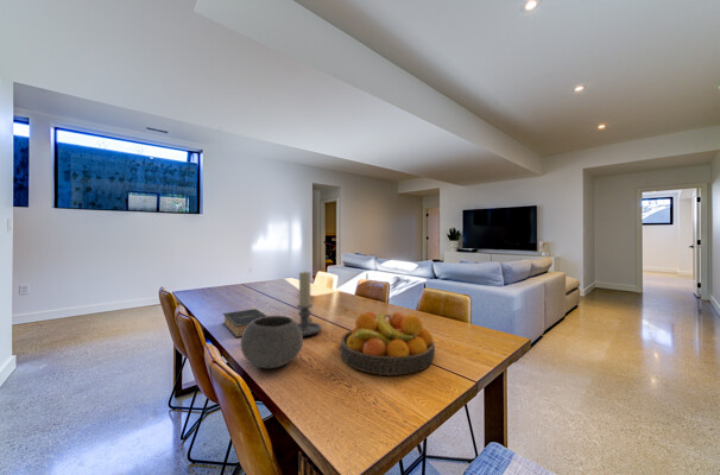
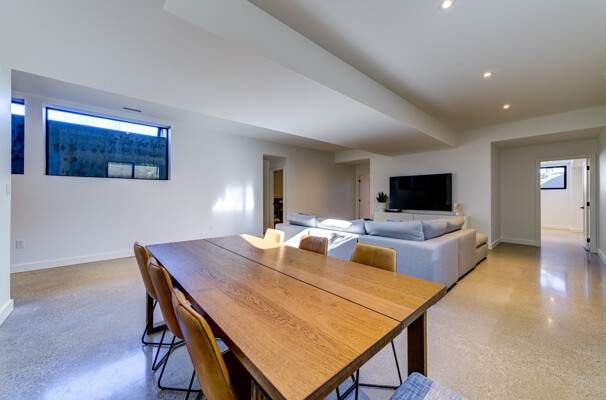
- bowl [240,315,304,369]
- candle holder [296,270,323,337]
- book [222,308,267,338]
- fruit bowl [339,310,436,376]
